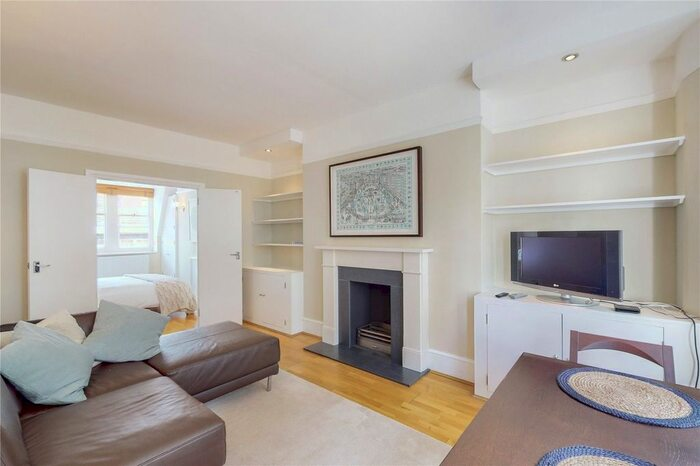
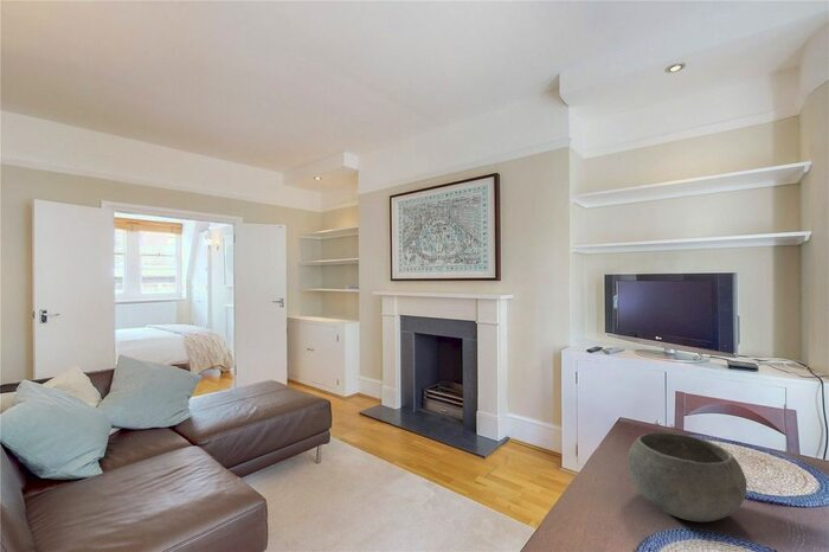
+ bowl [626,431,748,524]
